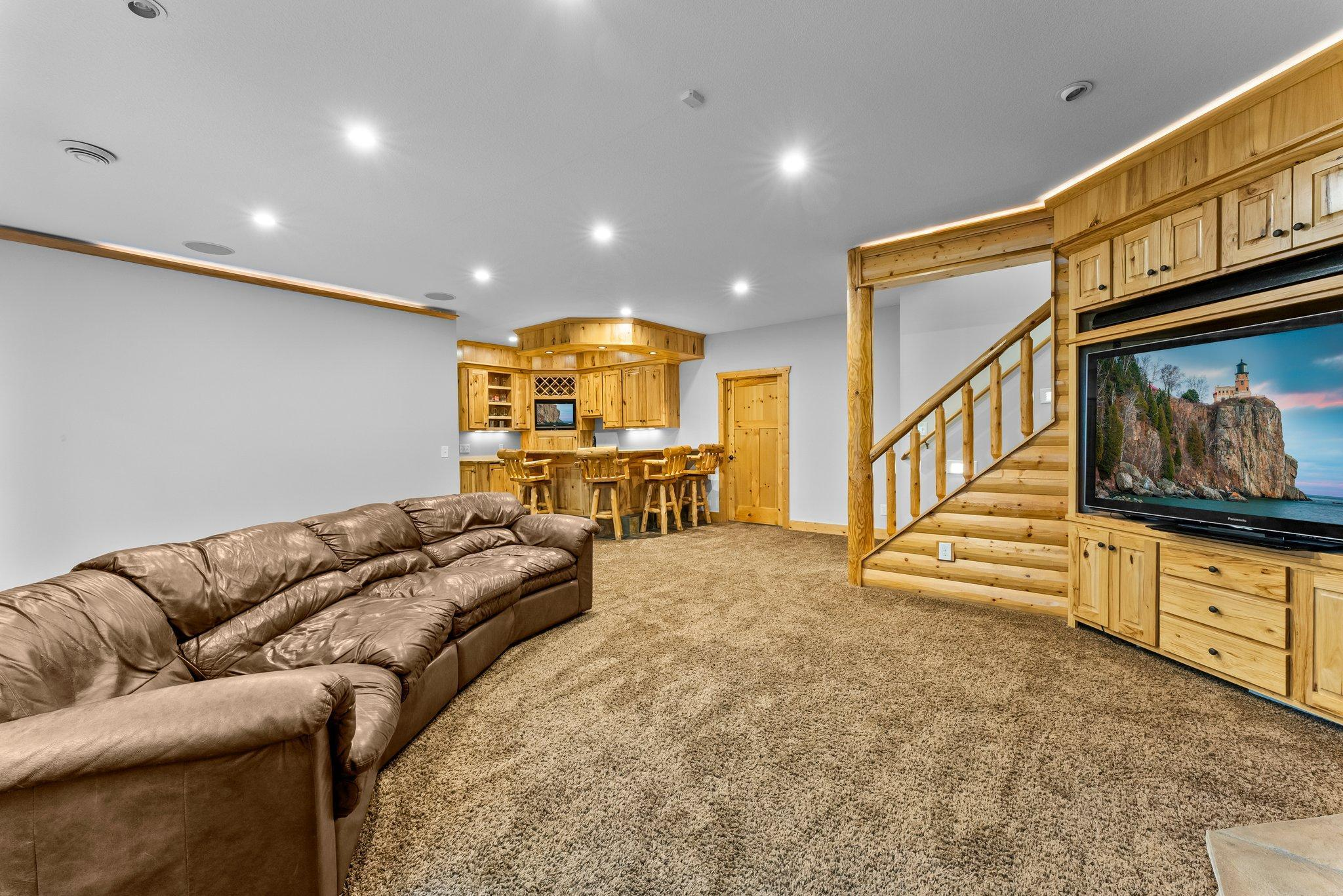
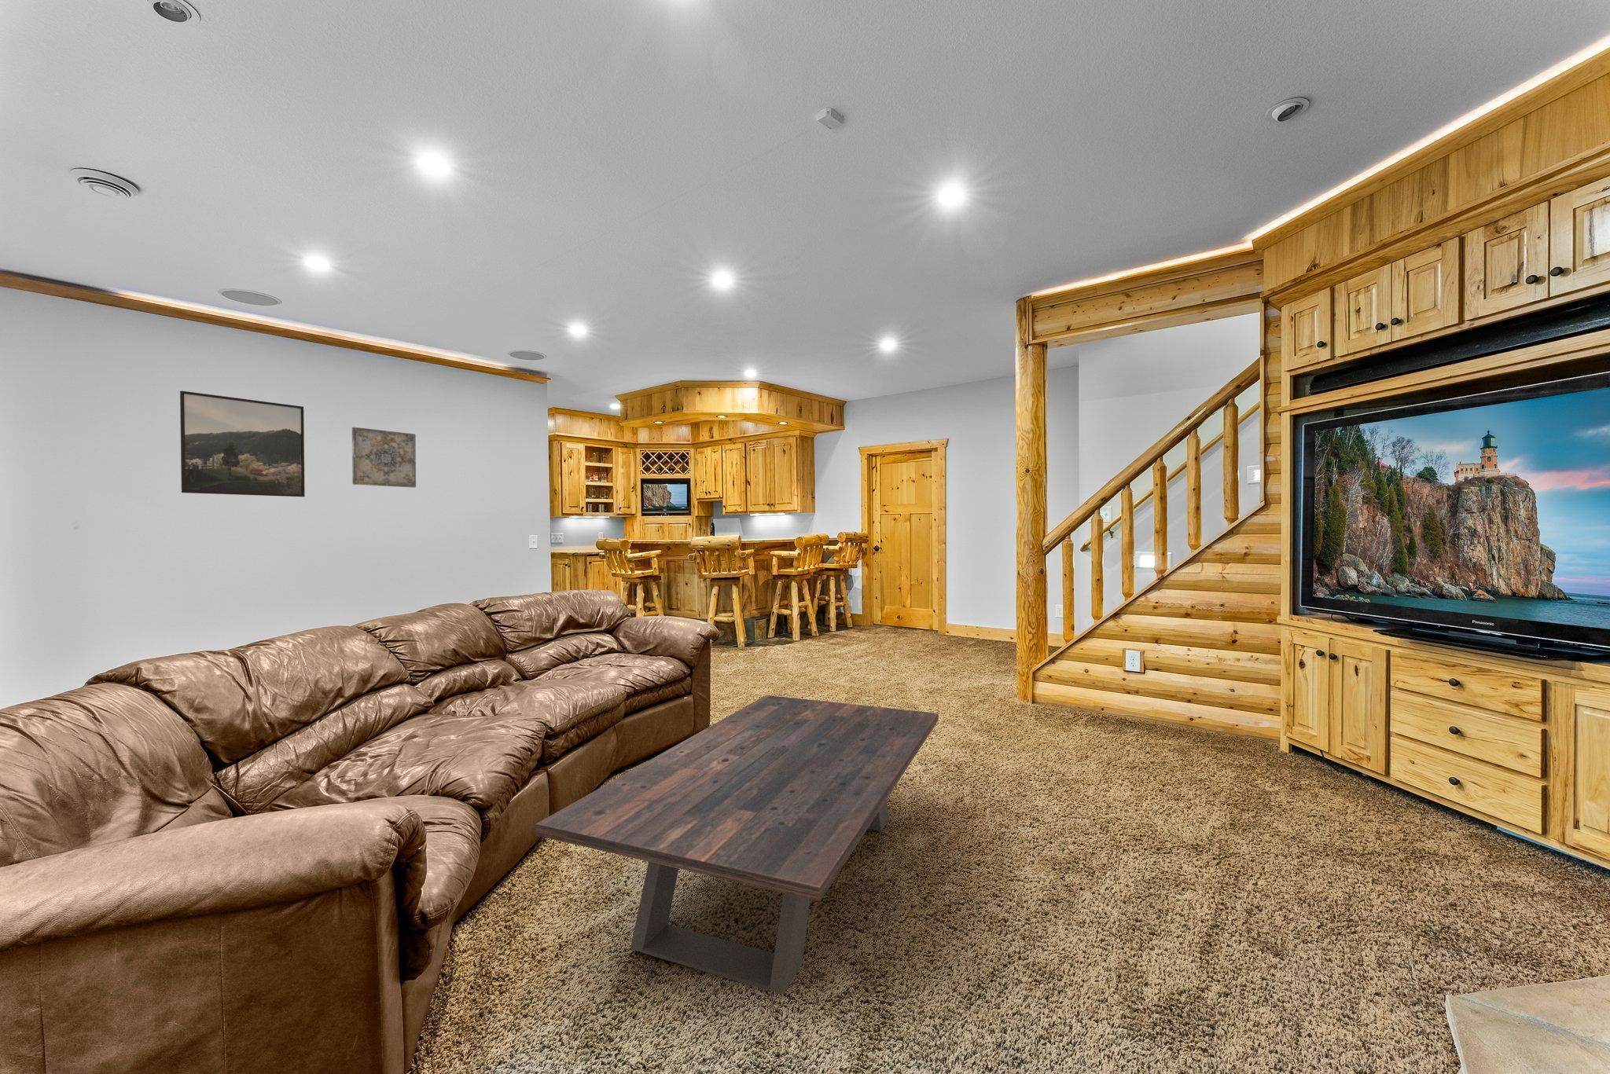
+ wall art [351,427,417,488]
+ coffee table [535,694,940,995]
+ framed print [180,391,306,497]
